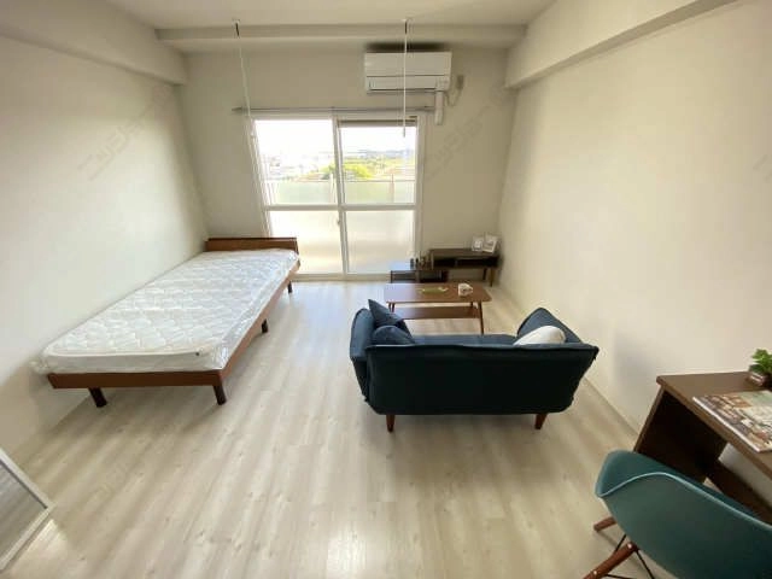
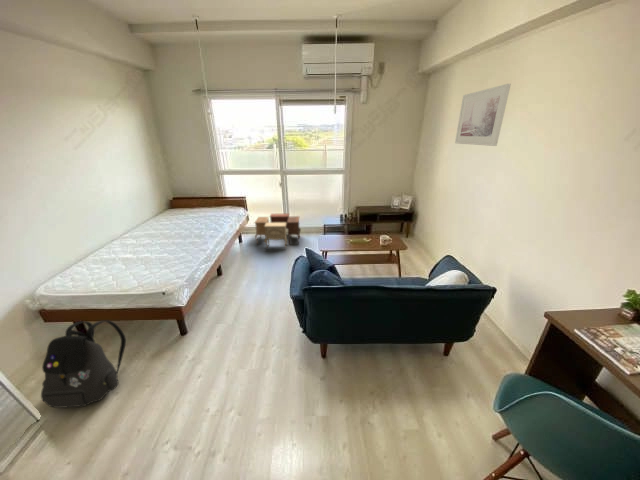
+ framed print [454,83,512,147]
+ nightstand [254,212,302,249]
+ backpack [40,319,127,409]
